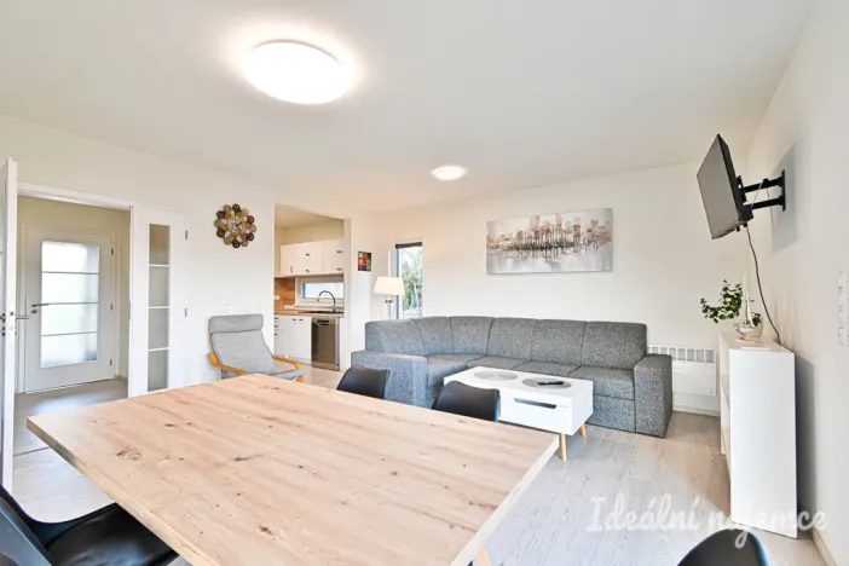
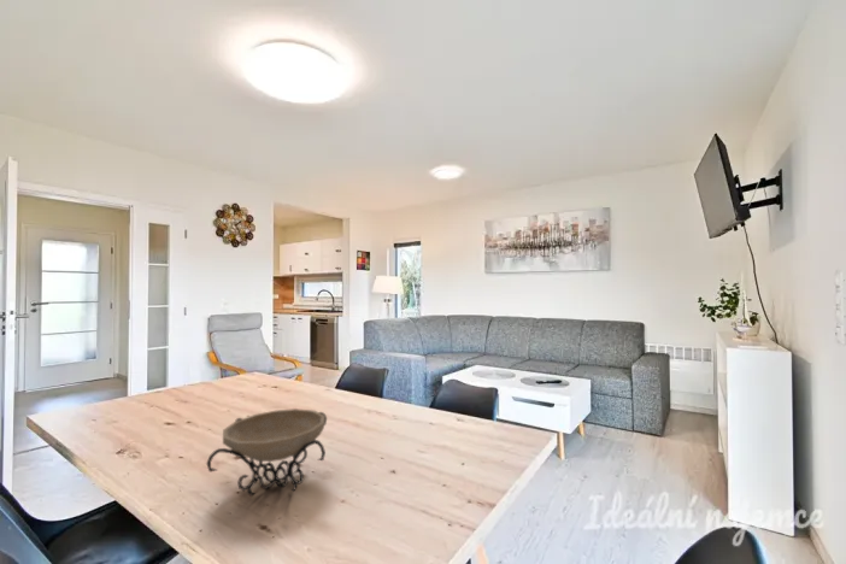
+ decorative bowl [205,407,328,498]
